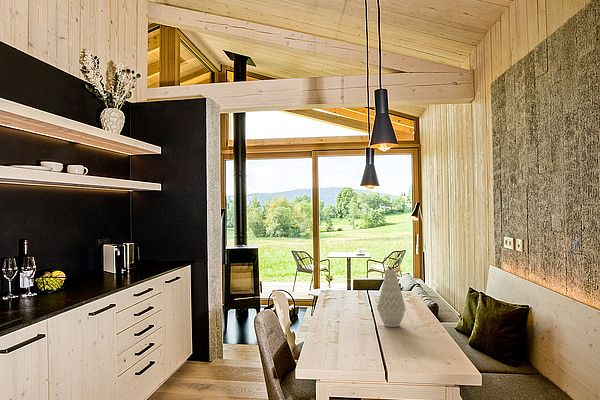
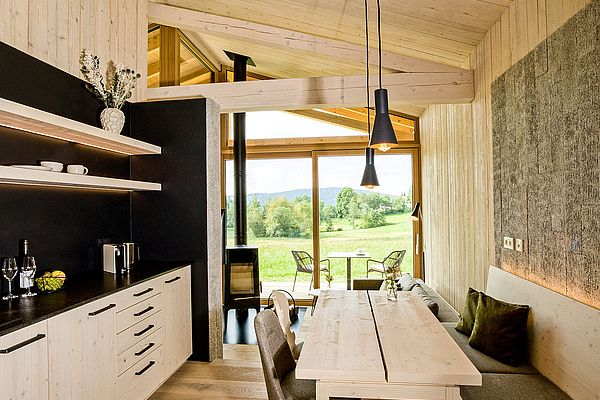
- vase [376,269,407,328]
